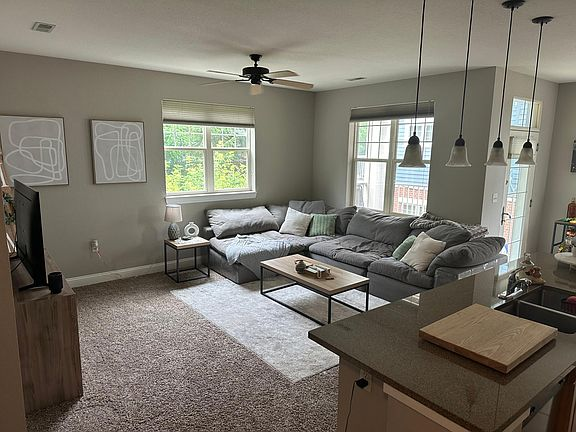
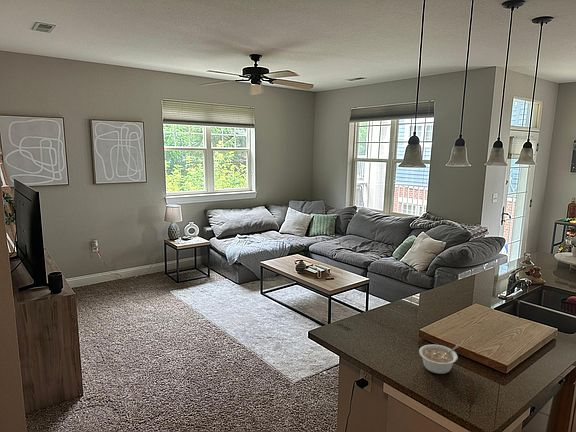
+ legume [418,343,460,375]
